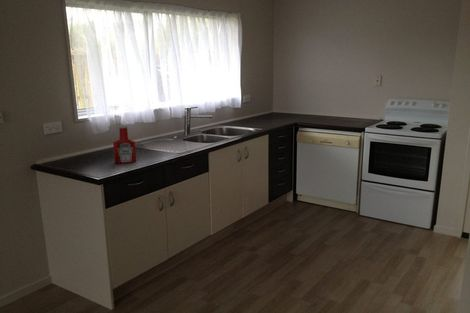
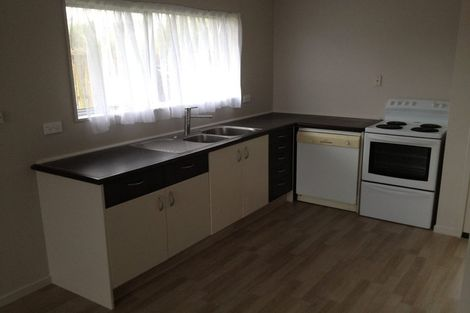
- soap bottle [112,124,137,165]
